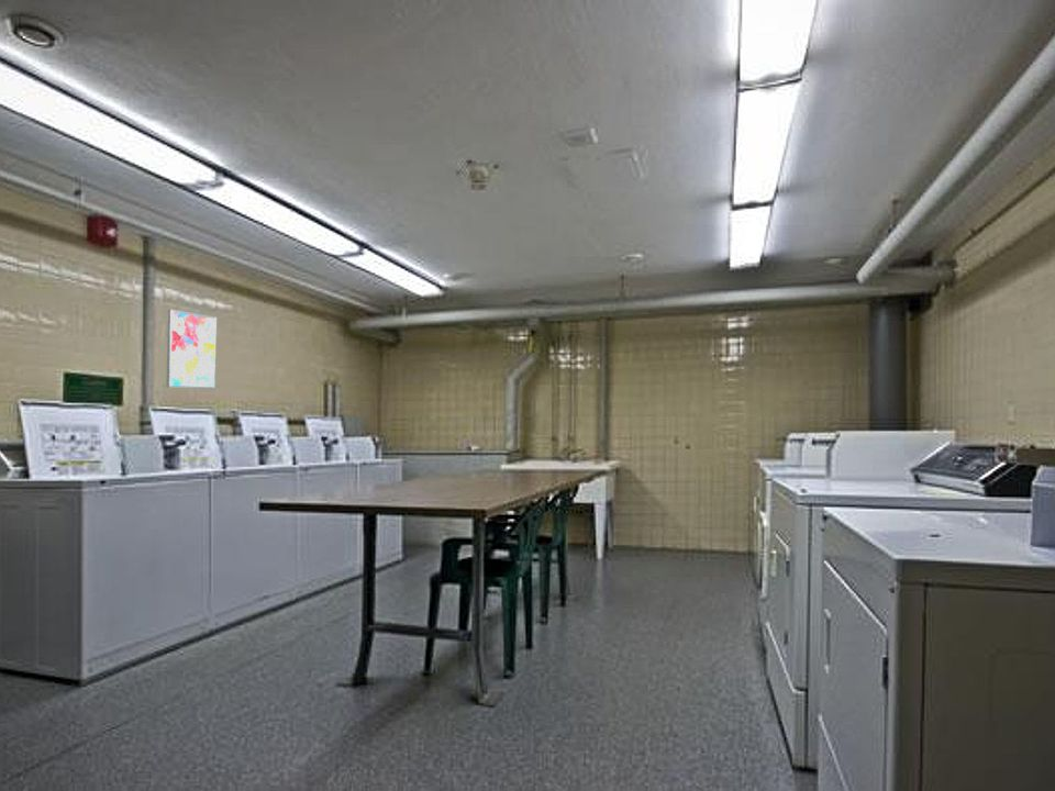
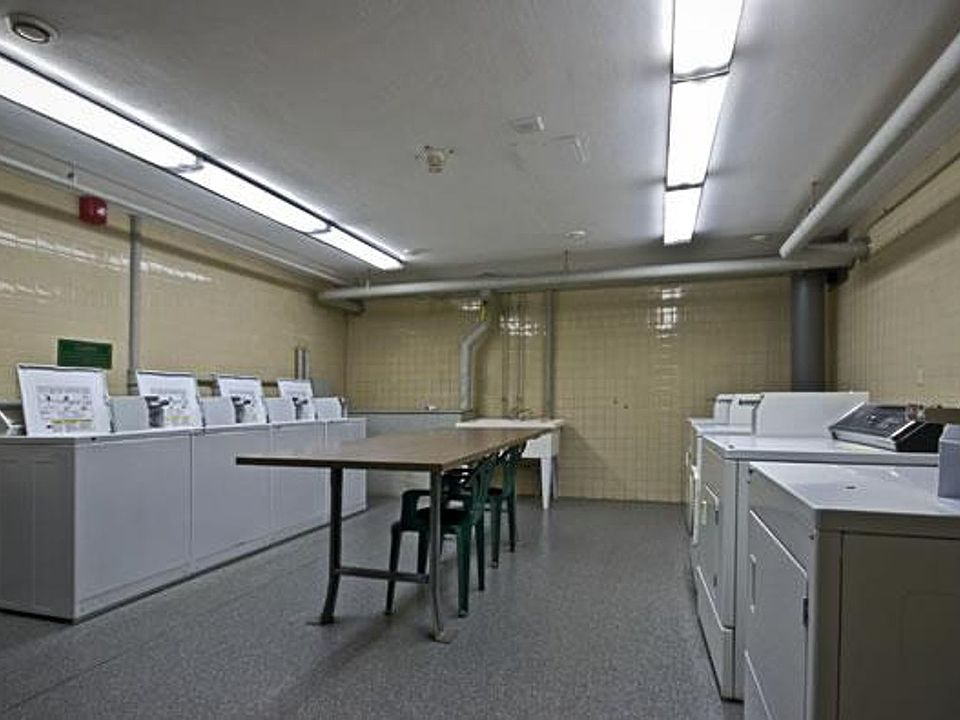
- wall art [165,308,218,390]
